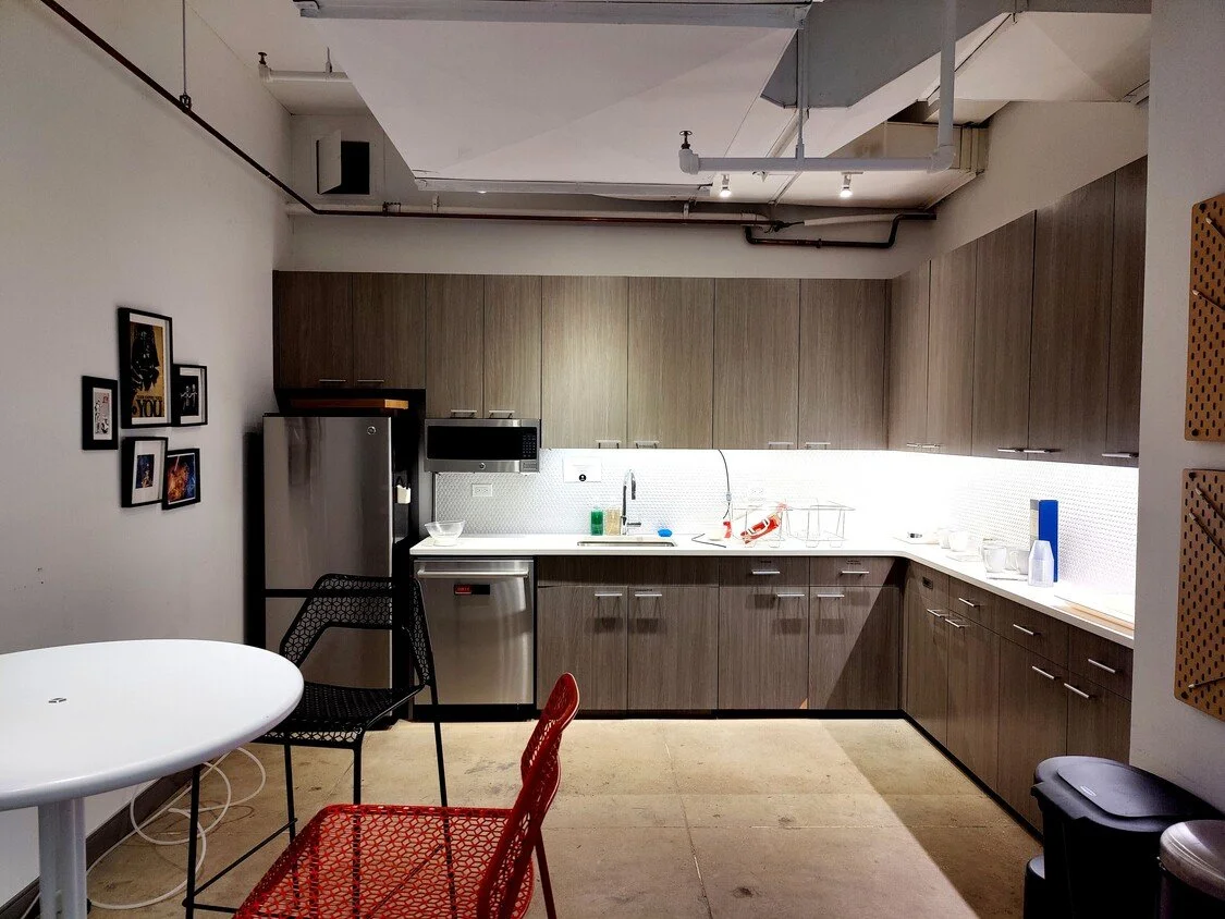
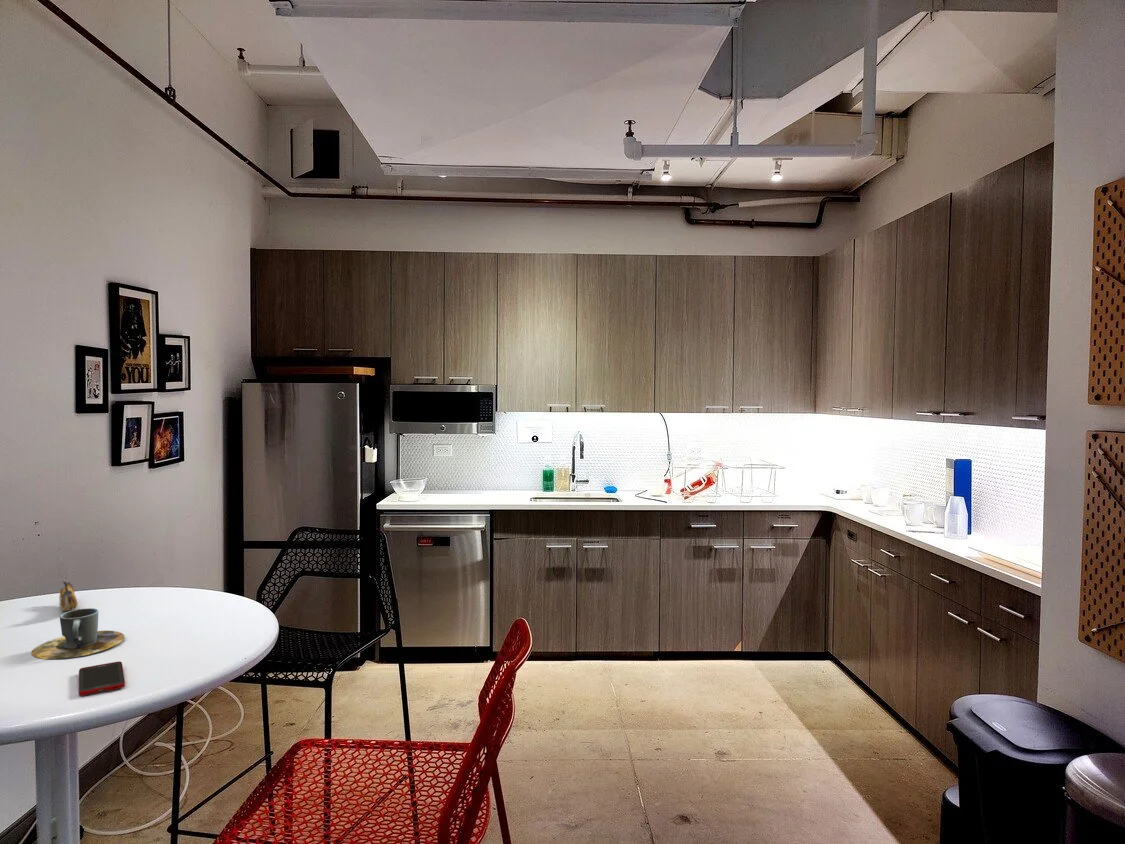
+ cup [31,607,125,660]
+ banana [58,579,79,612]
+ cell phone [78,660,126,697]
